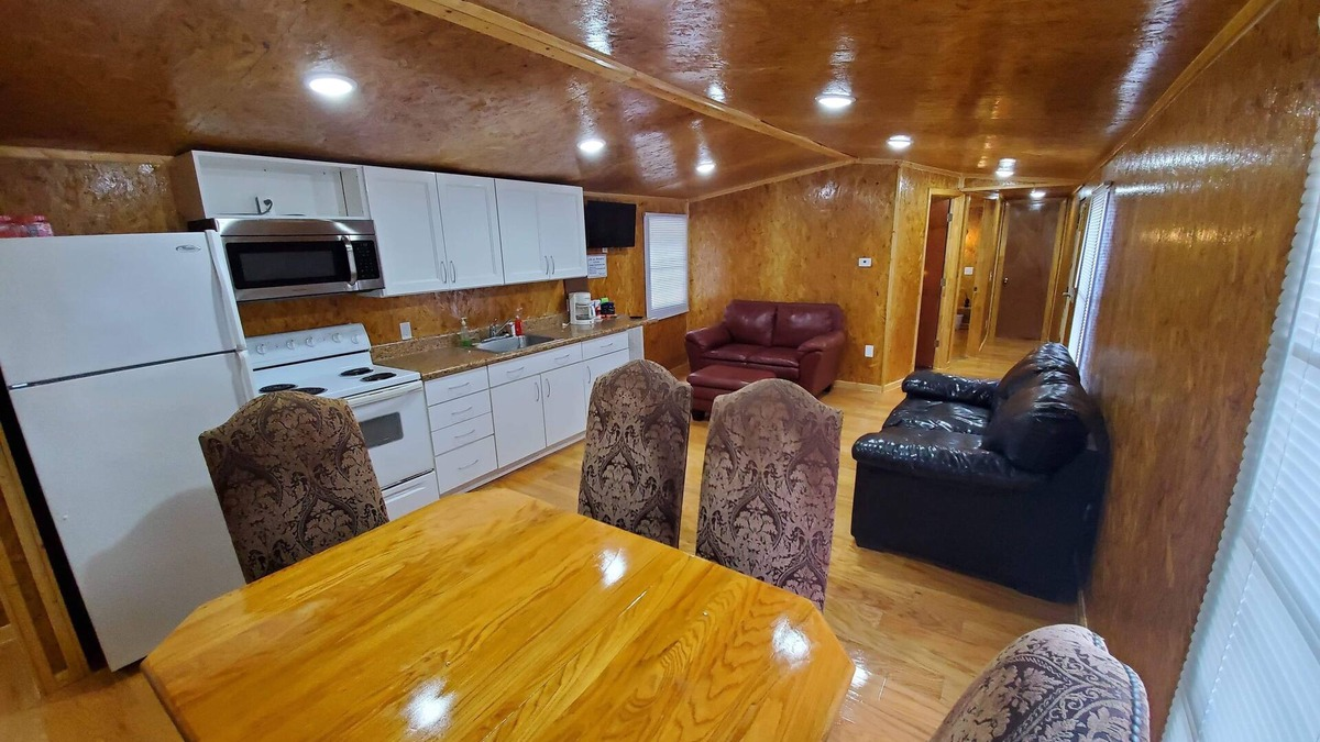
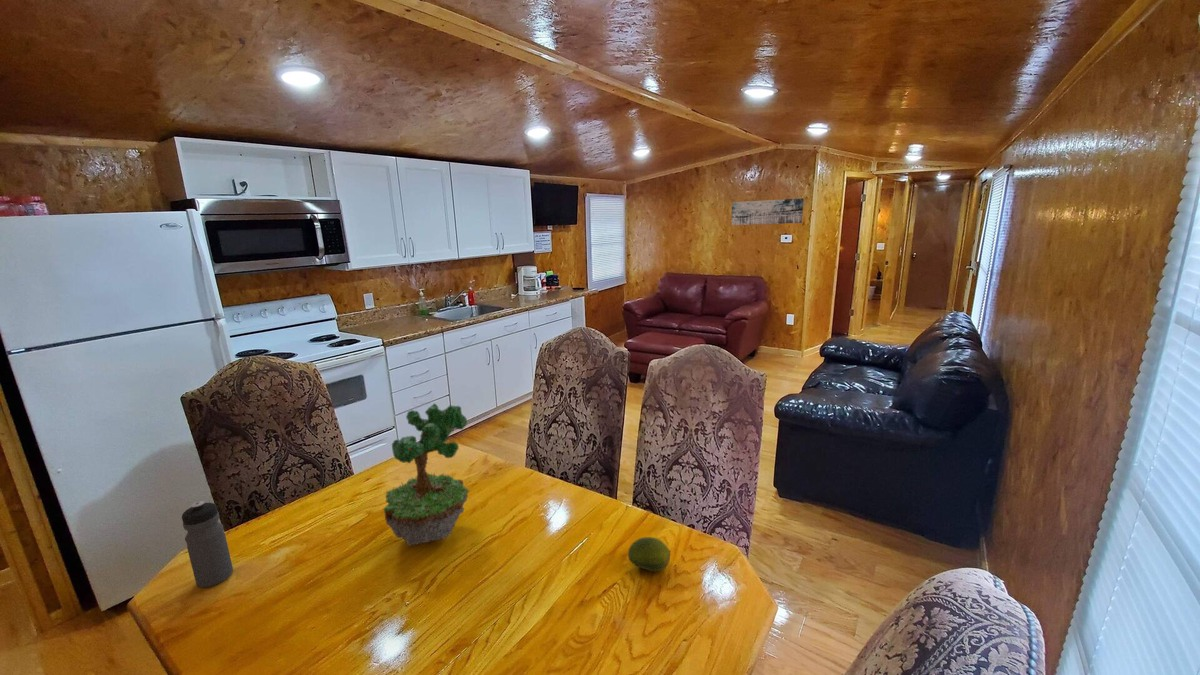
+ wall art [730,197,805,226]
+ plant [383,402,470,547]
+ water bottle [181,500,234,588]
+ fruit [627,536,671,572]
